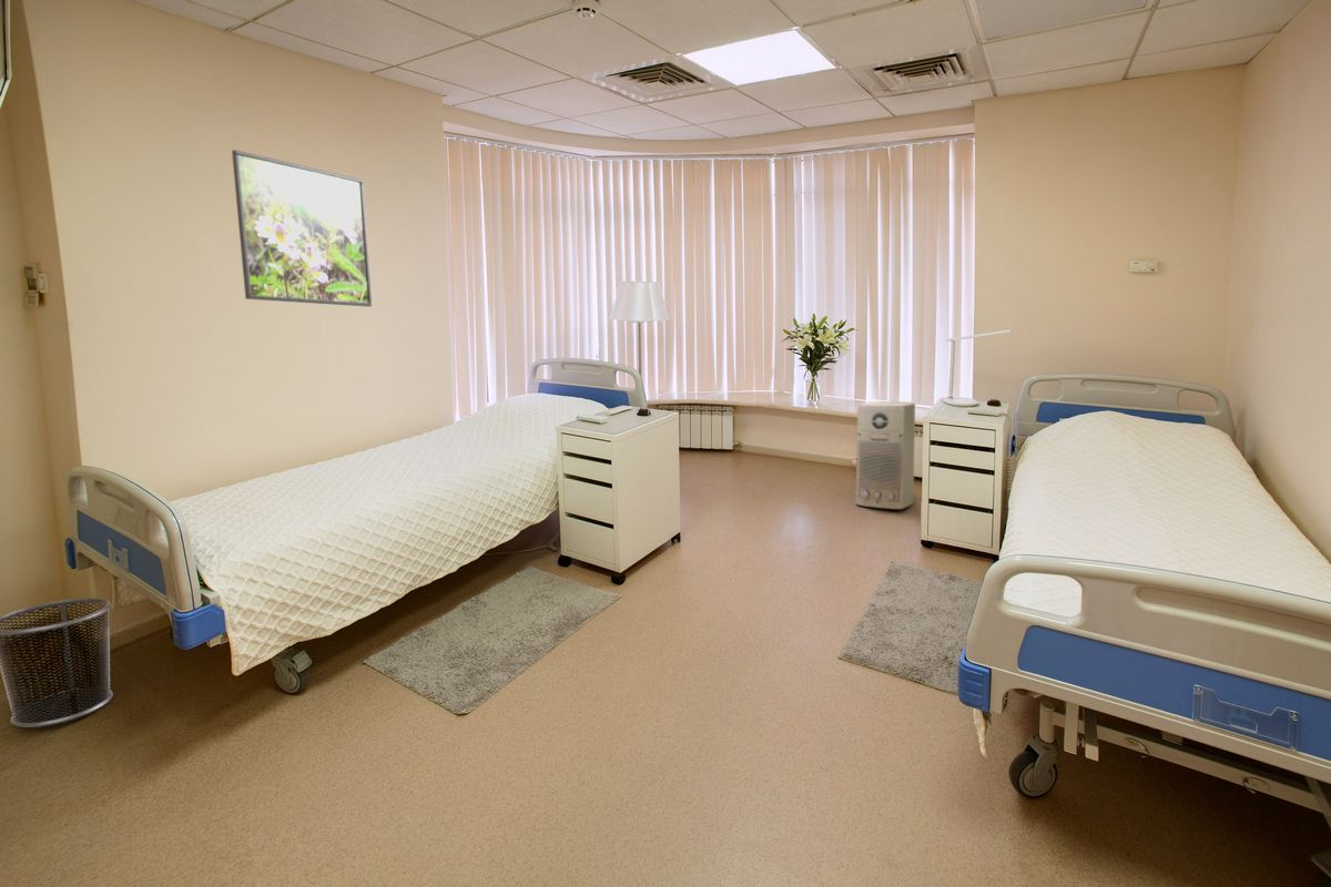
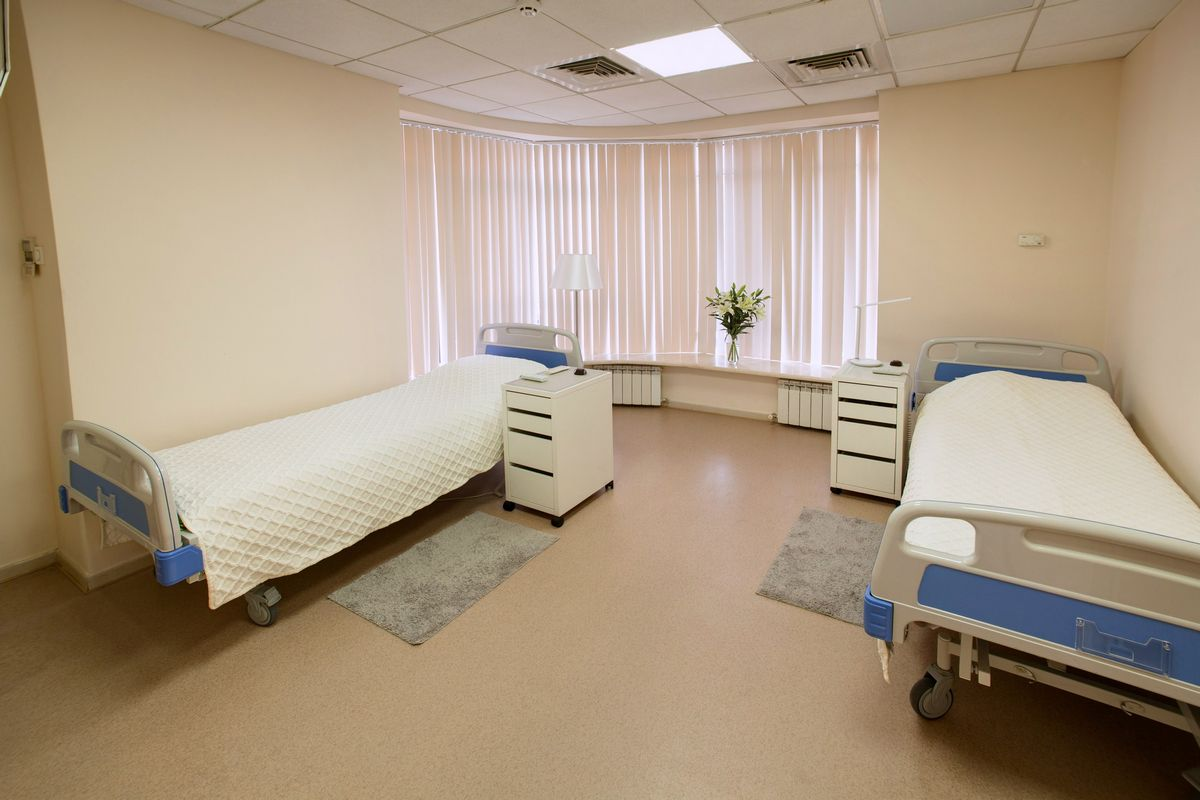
- waste bin [0,598,114,728]
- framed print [231,149,373,307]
- air purifier [854,400,916,510]
